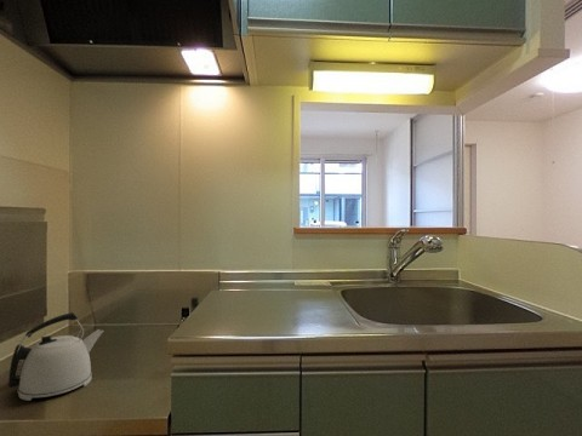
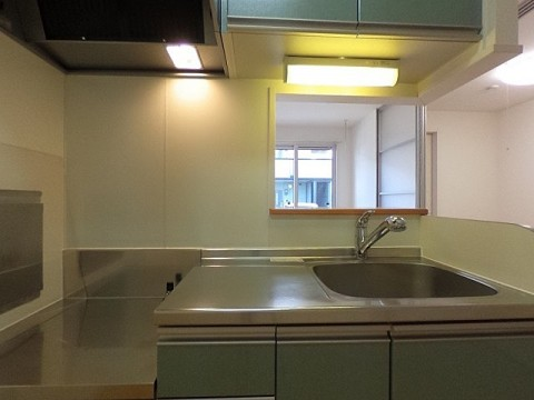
- kettle [6,311,105,402]
